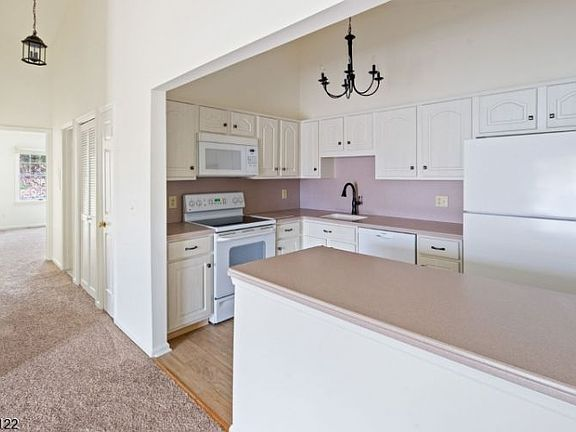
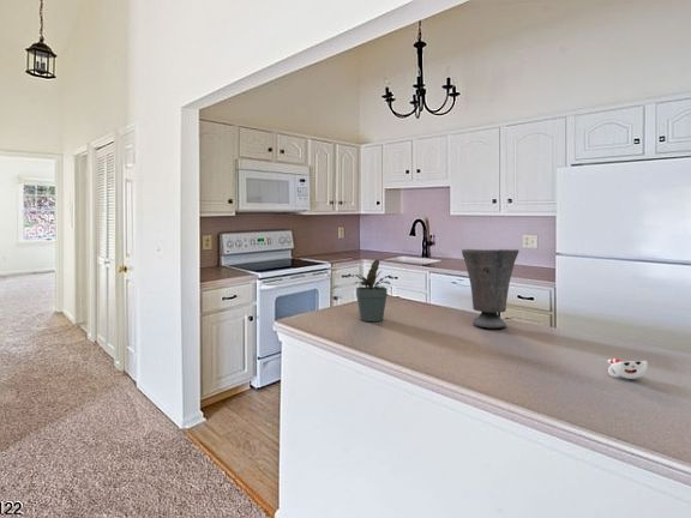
+ vase [461,248,521,329]
+ potted plant [349,259,392,323]
+ cup [607,357,649,380]
